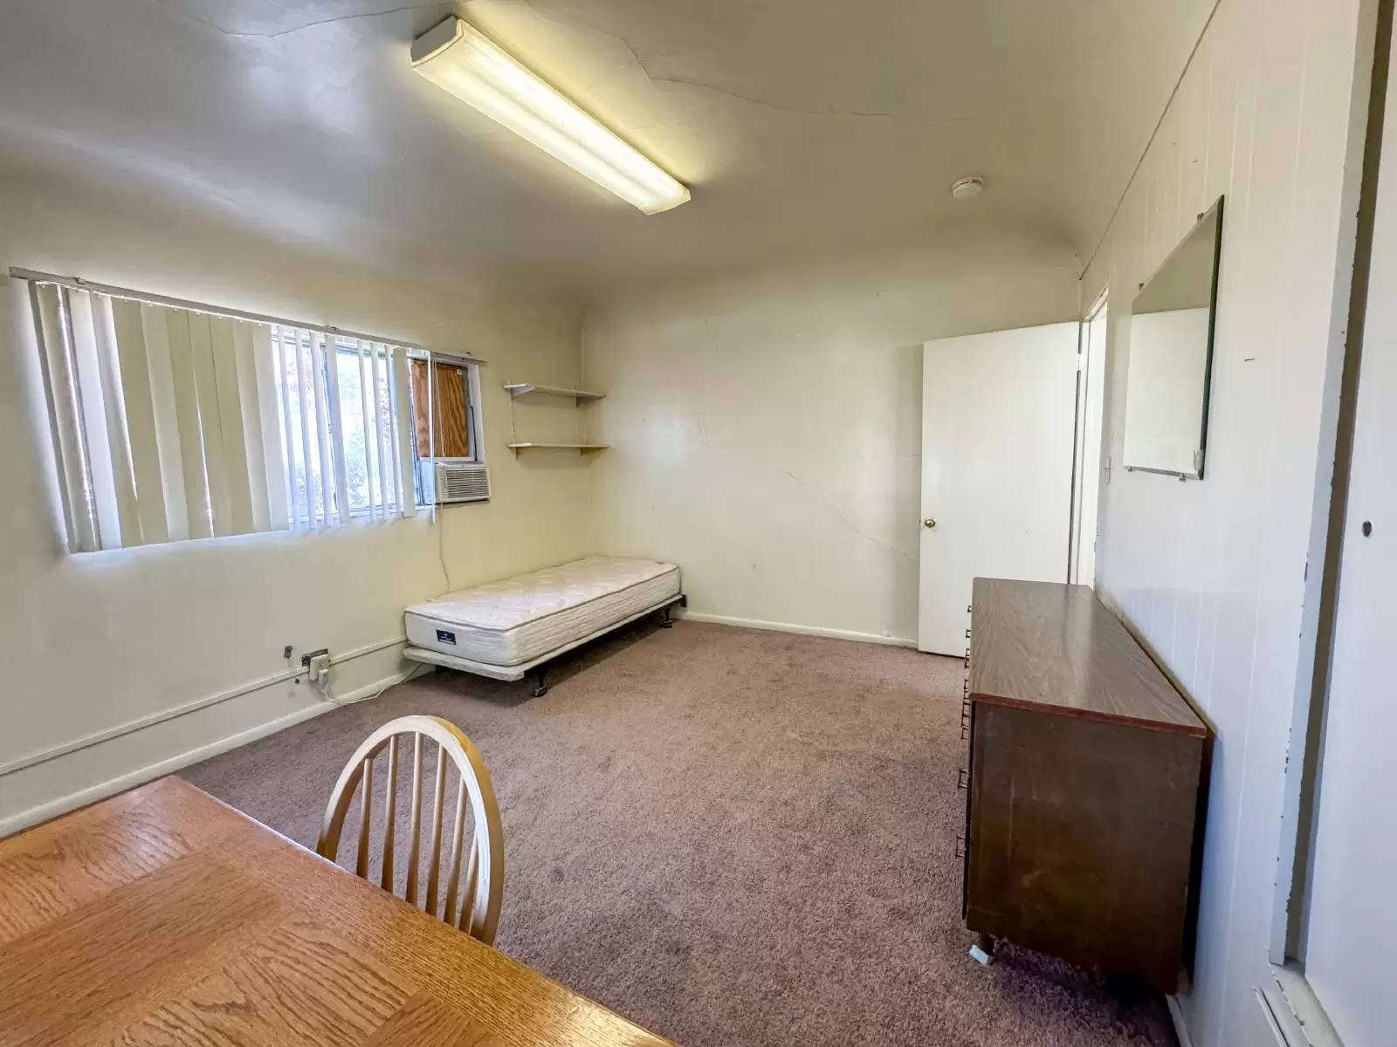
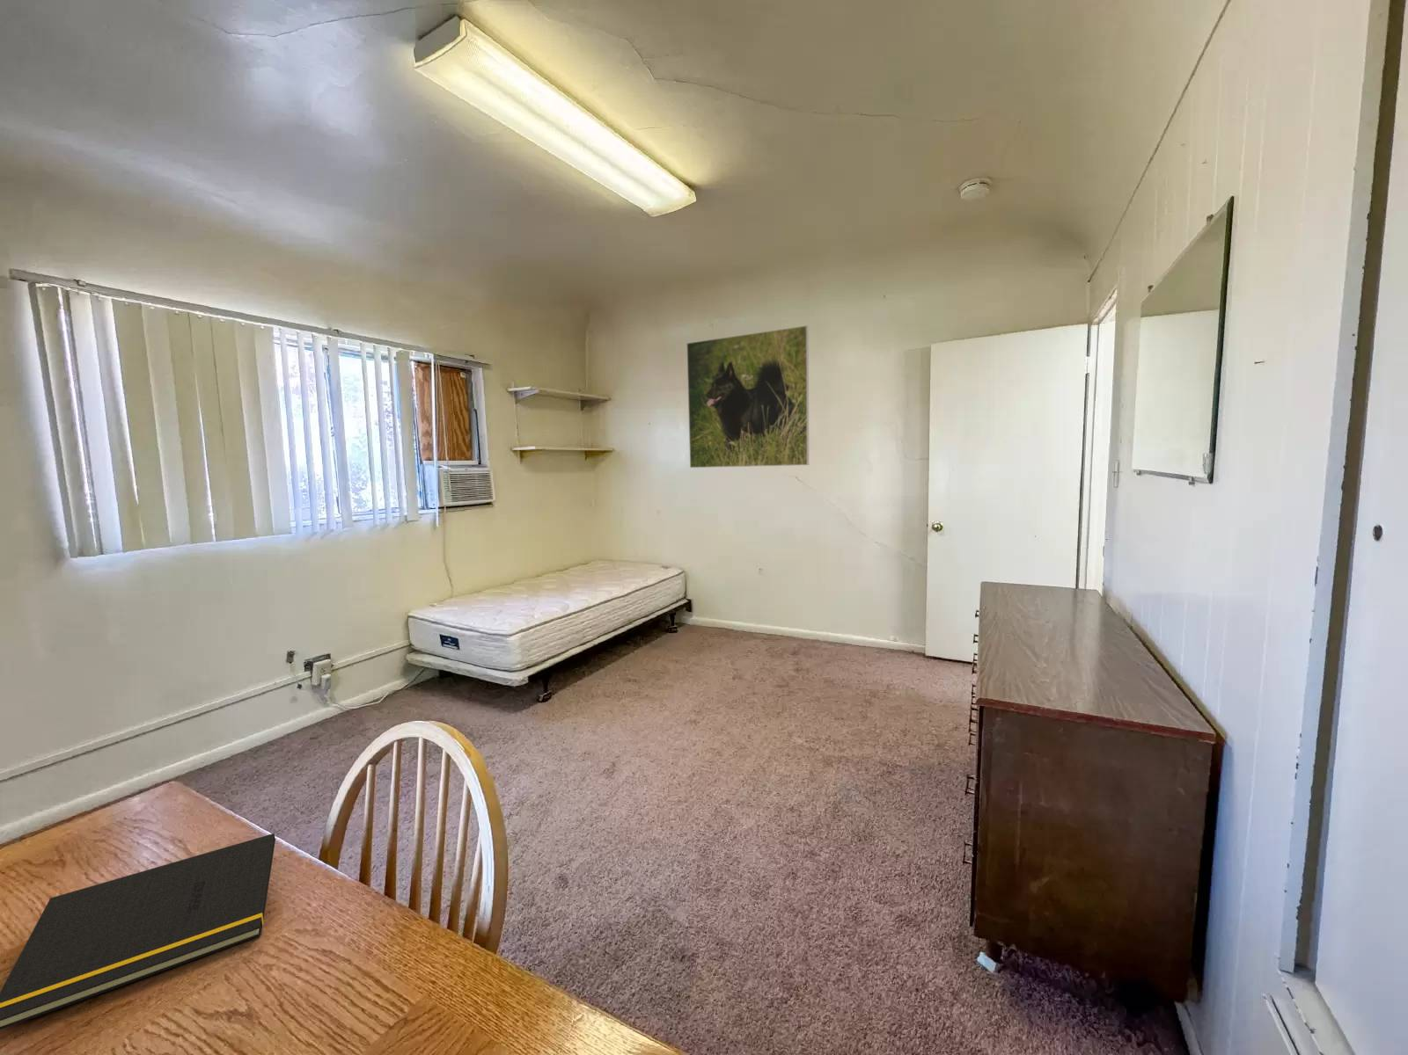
+ notepad [0,832,276,1031]
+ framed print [685,325,809,469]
